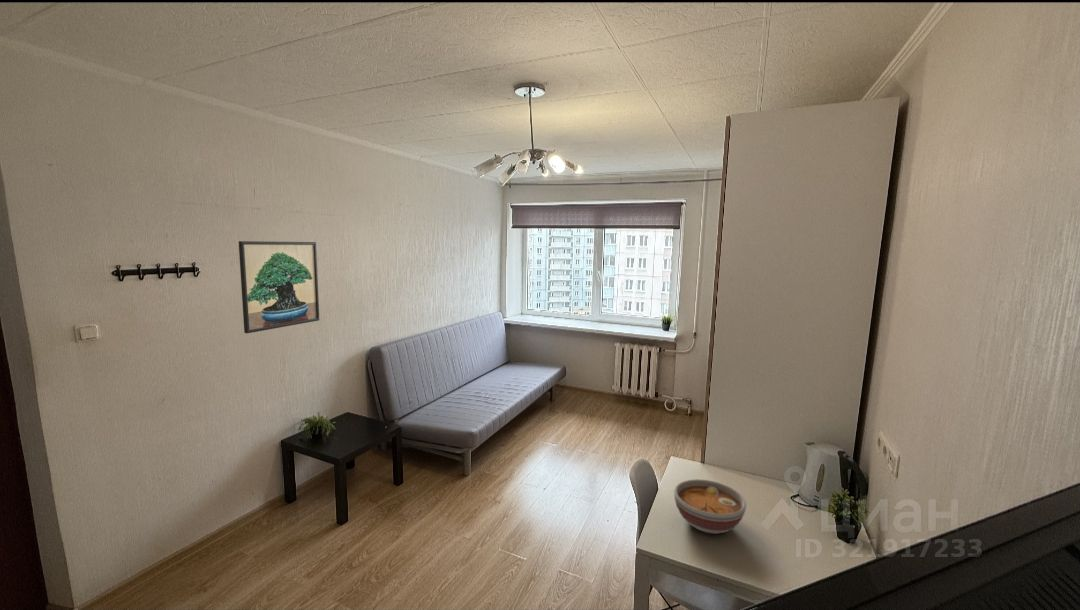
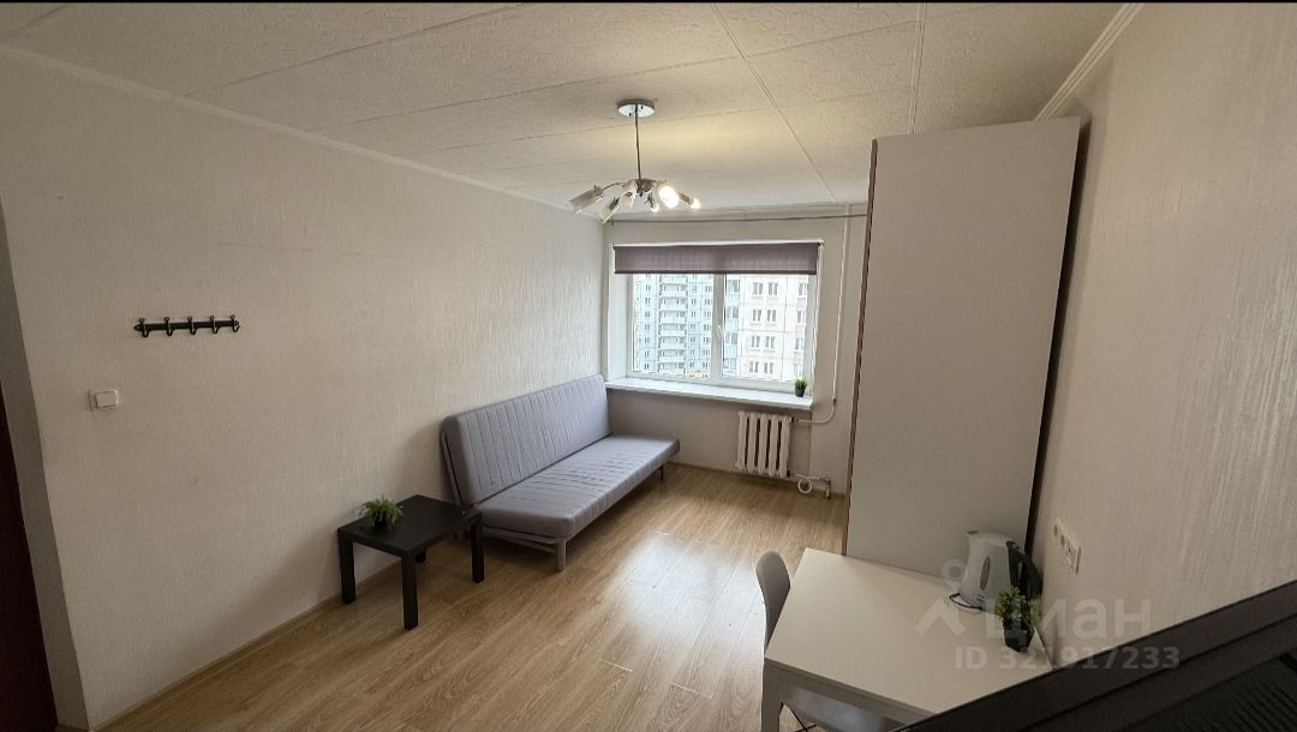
- bowl [673,478,747,535]
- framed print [238,240,320,334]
